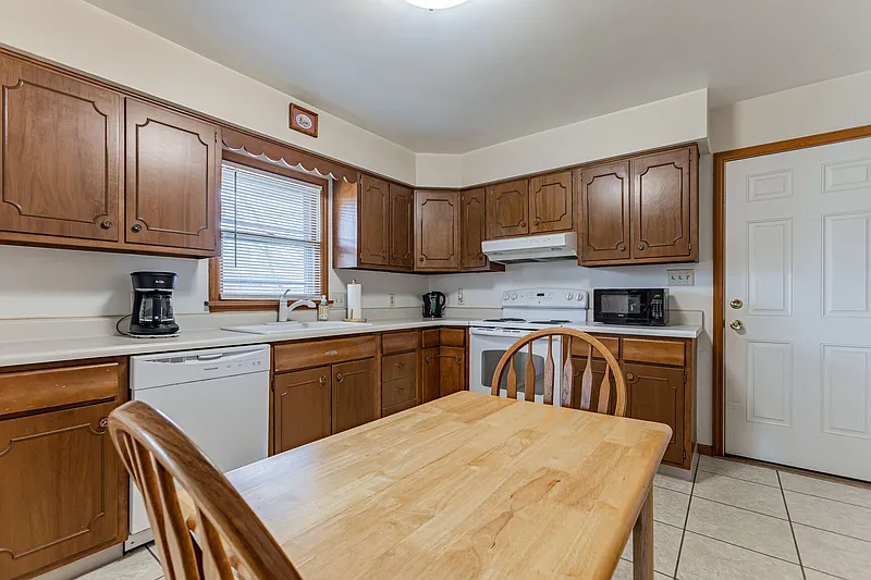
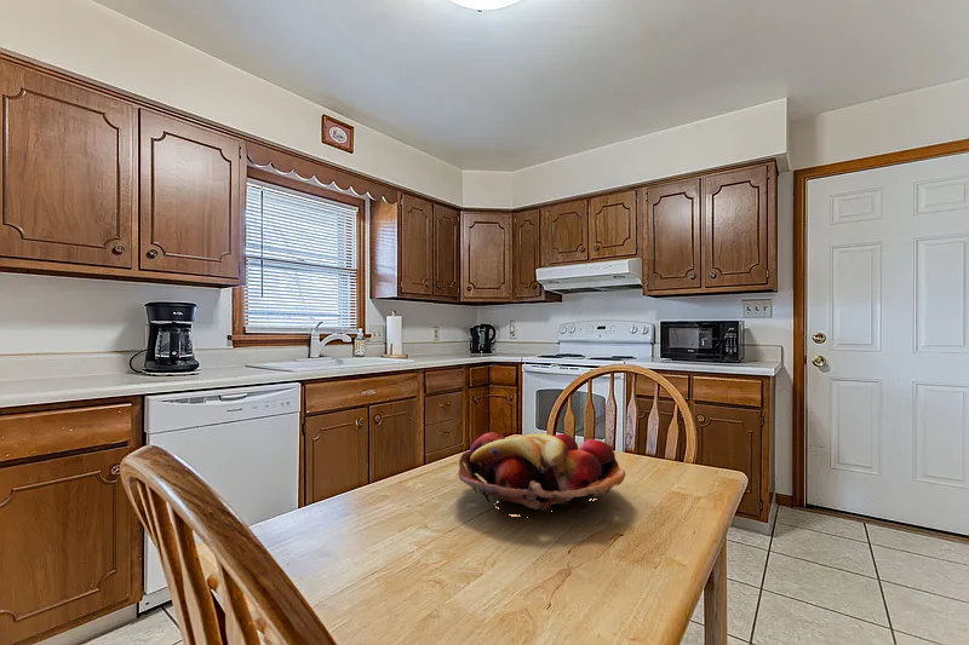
+ fruit basket [457,431,626,516]
